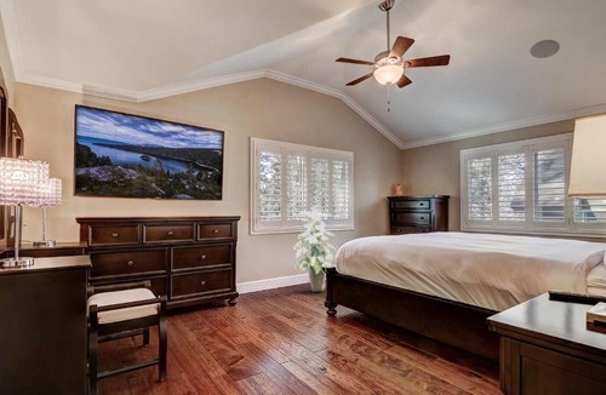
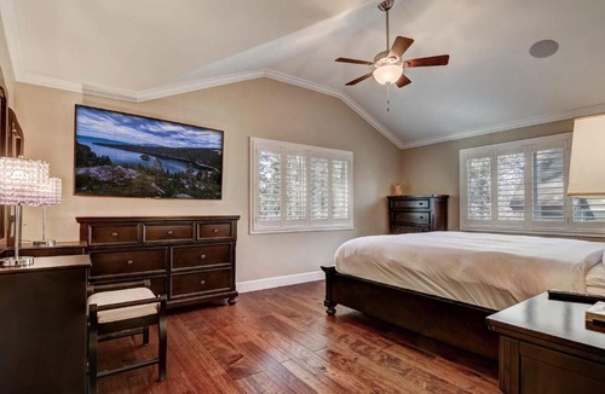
- indoor plant [293,206,337,293]
